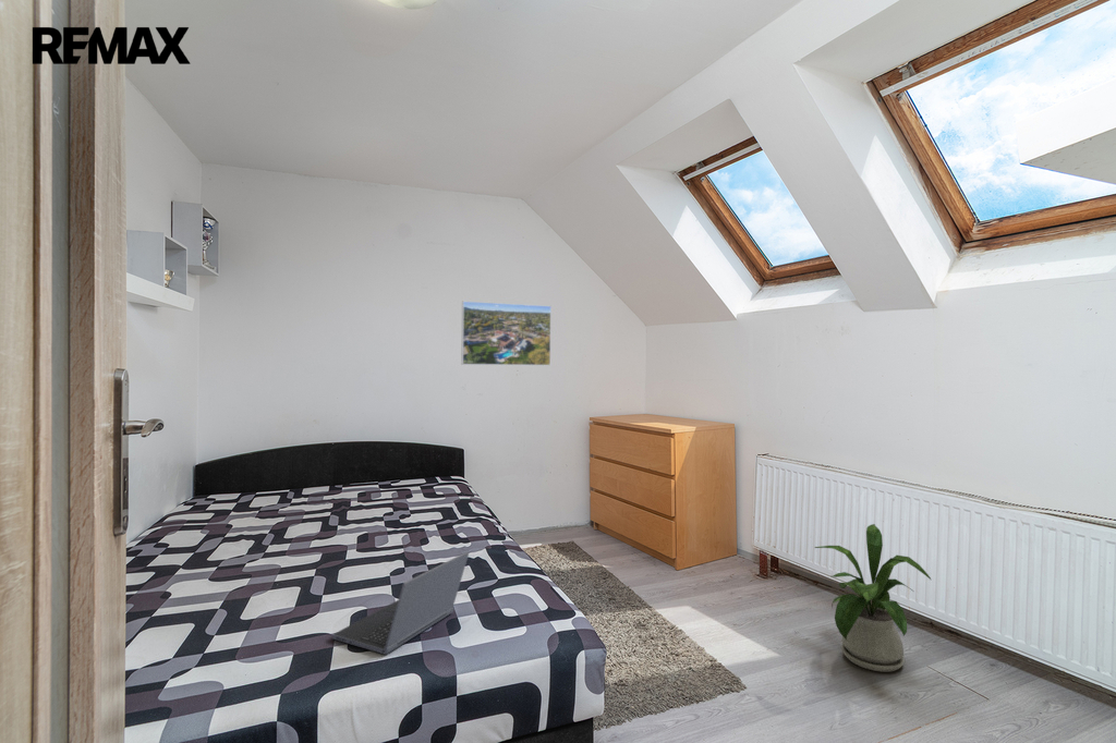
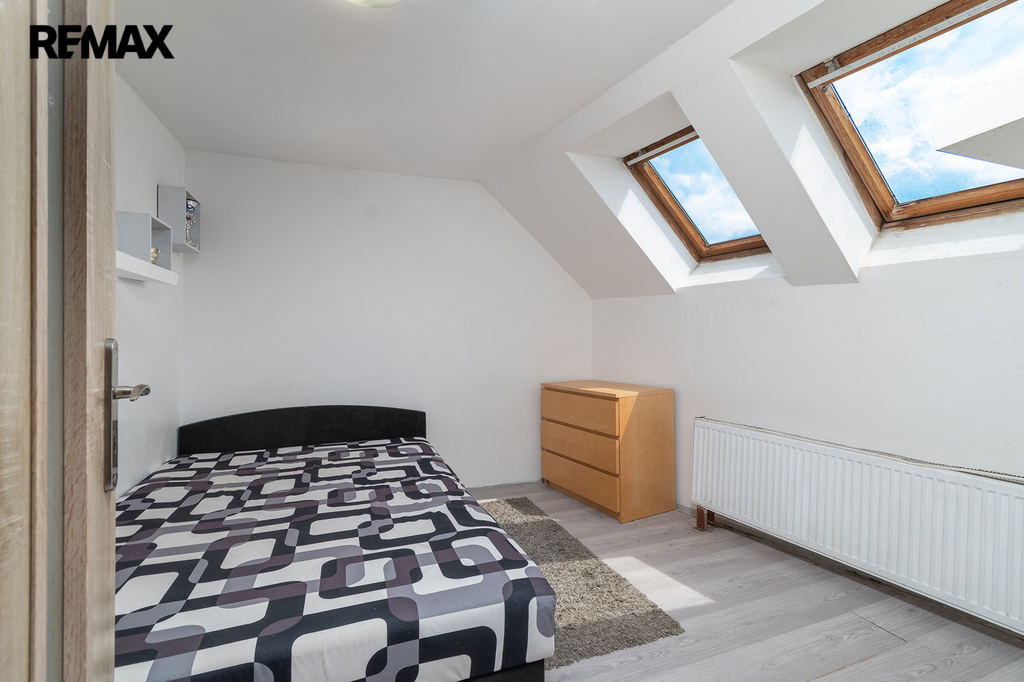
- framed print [460,300,553,367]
- laptop computer [331,550,471,656]
- house plant [814,523,933,673]
